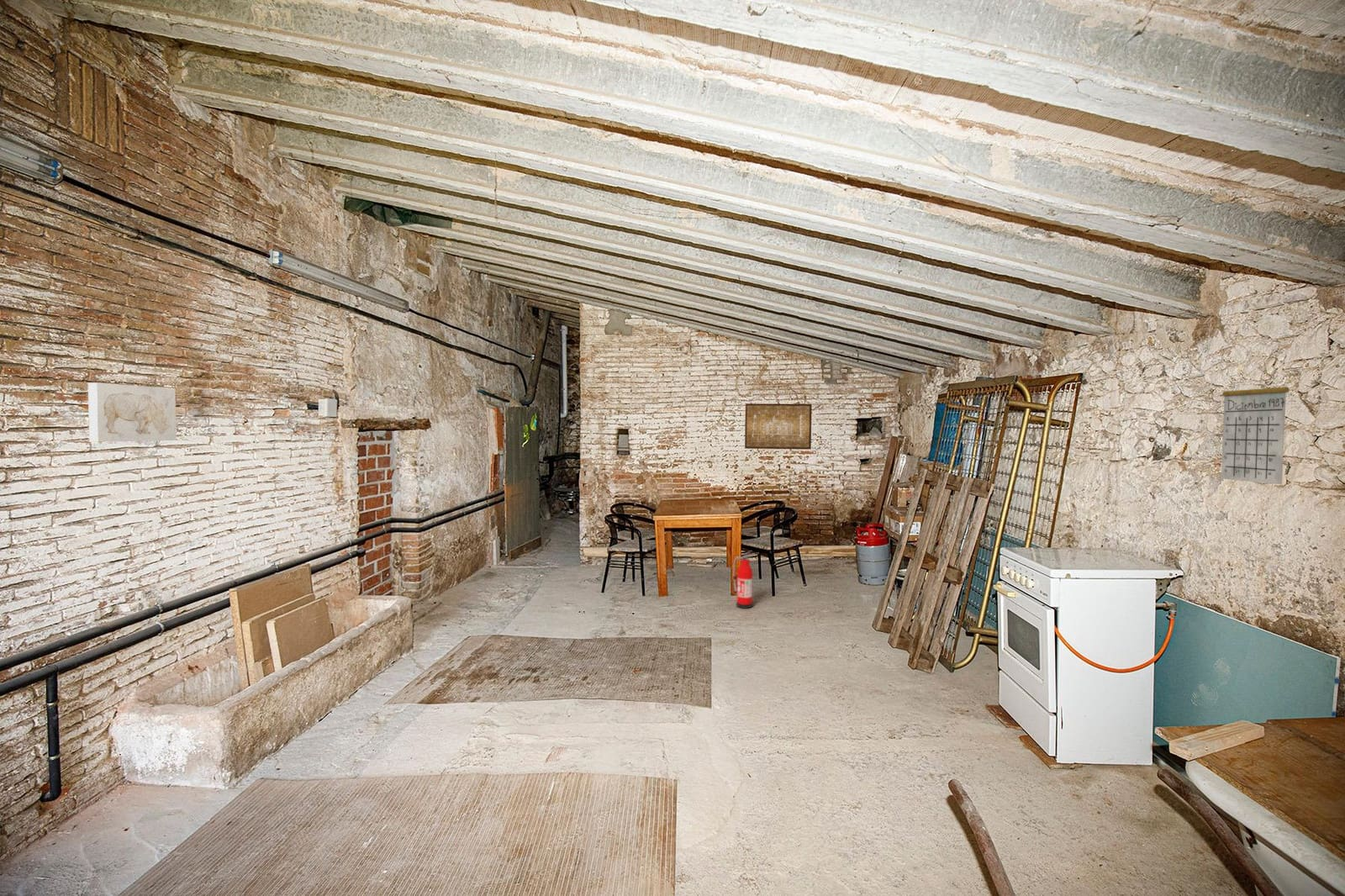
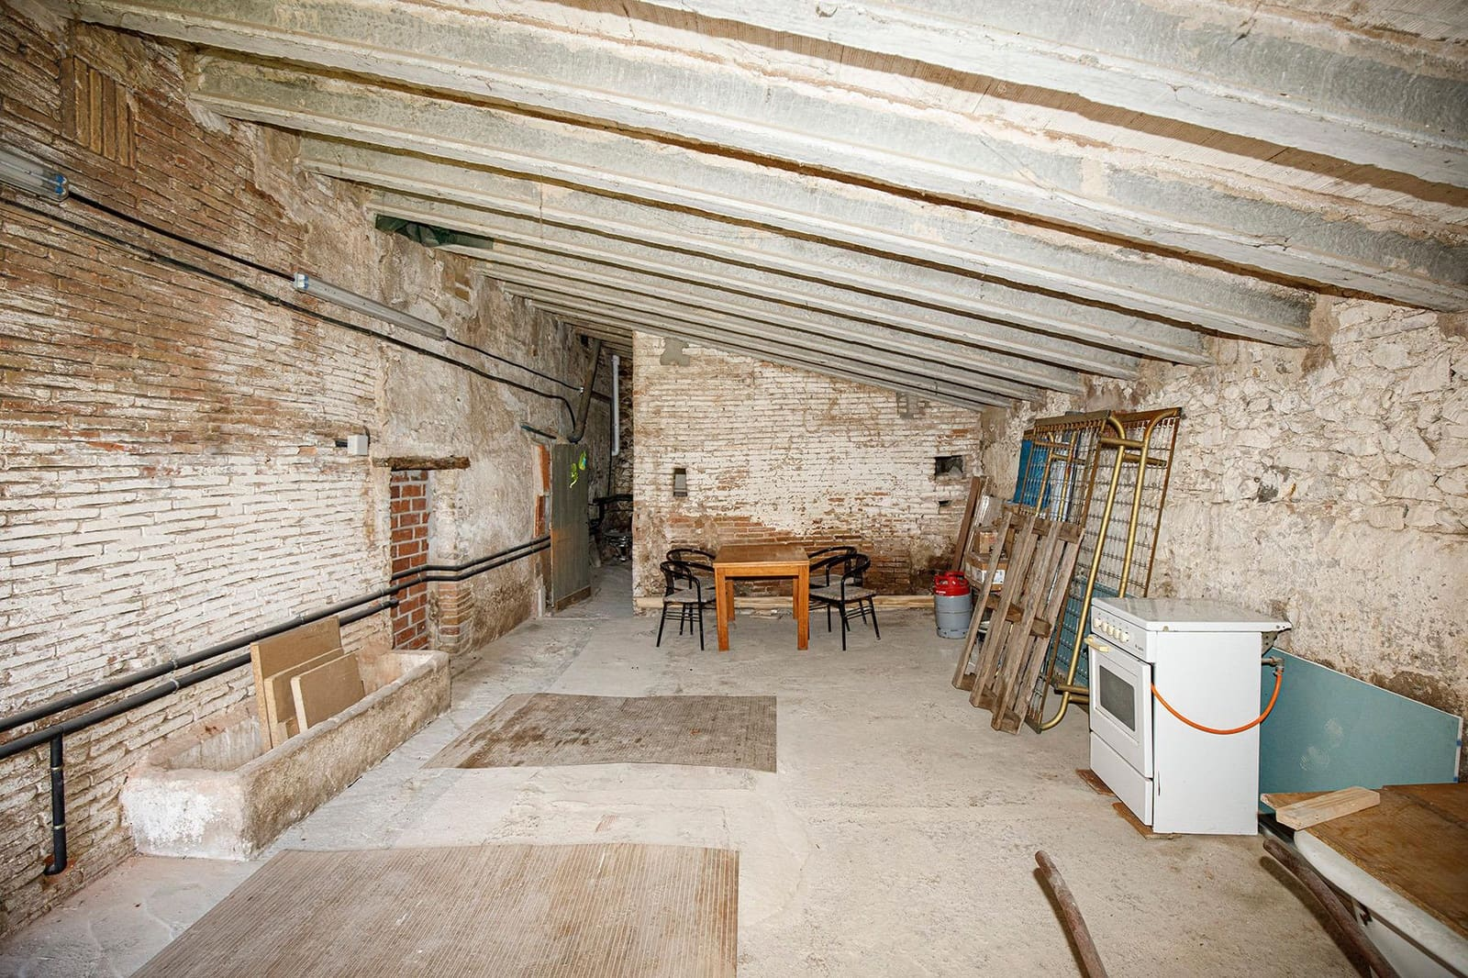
- wall art [744,403,813,451]
- fire extinguisher [732,552,756,609]
- wall art [87,382,177,443]
- calendar [1220,366,1290,485]
